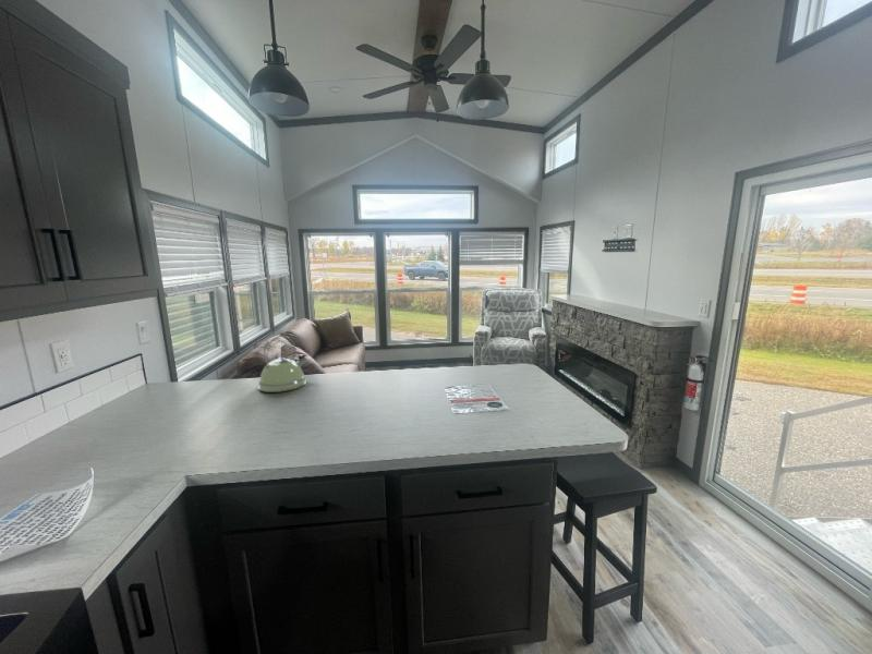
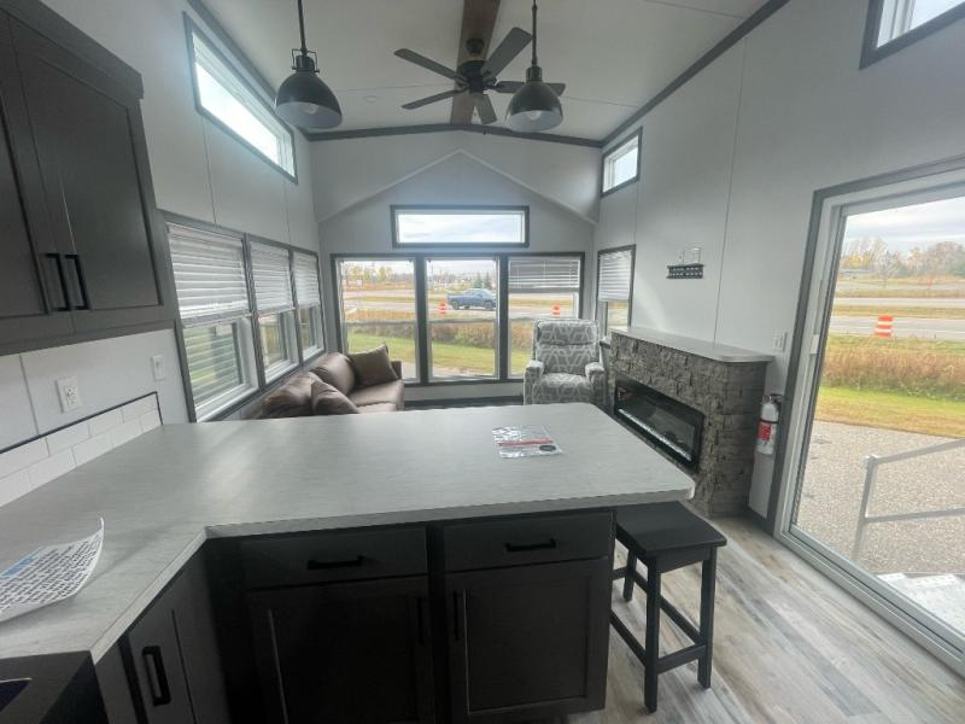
- kettle [257,335,310,393]
